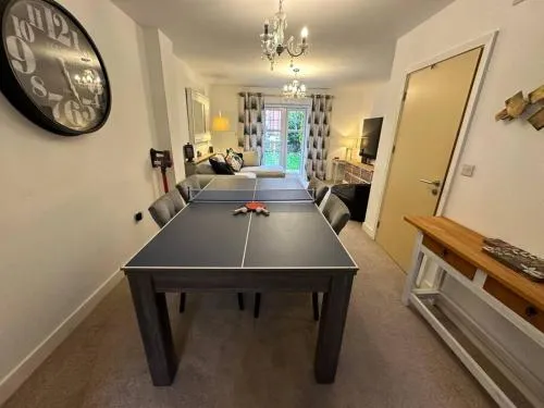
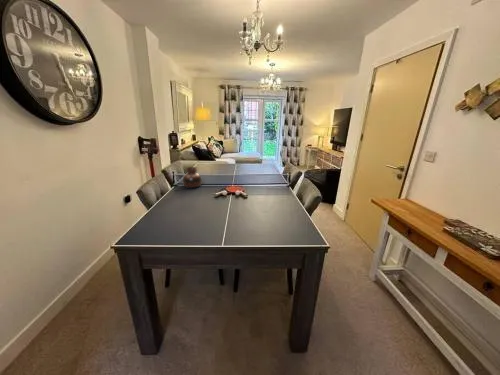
+ vase [181,166,203,189]
